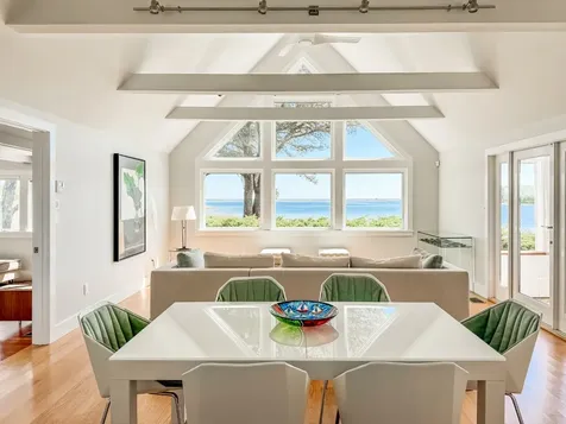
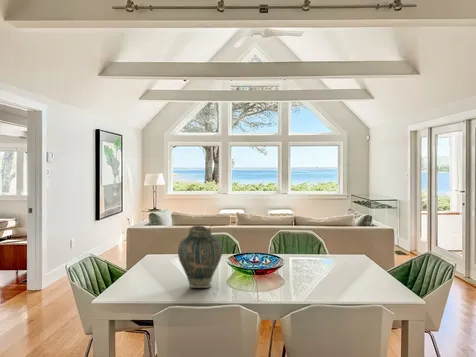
+ vase [177,225,224,289]
